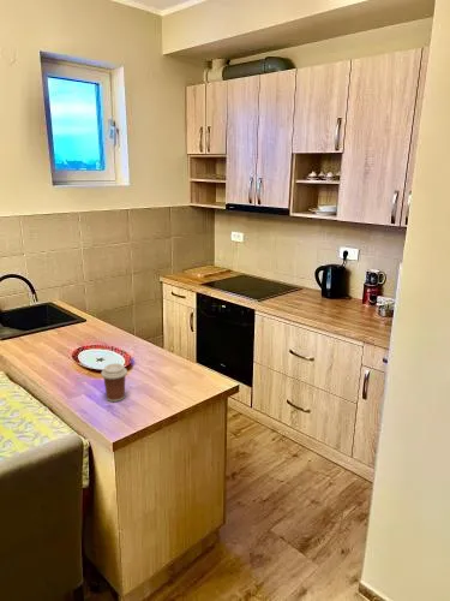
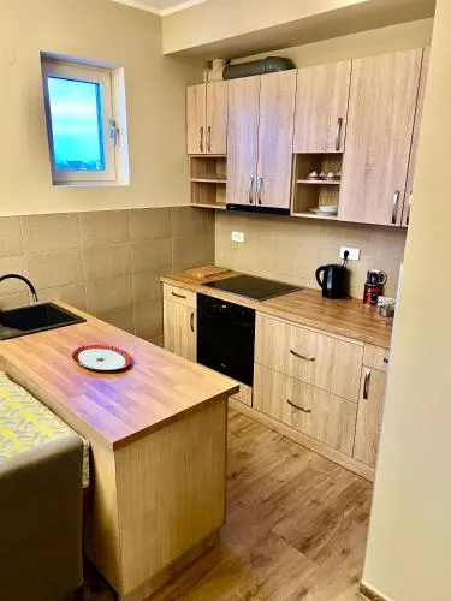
- coffee cup [100,362,128,403]
